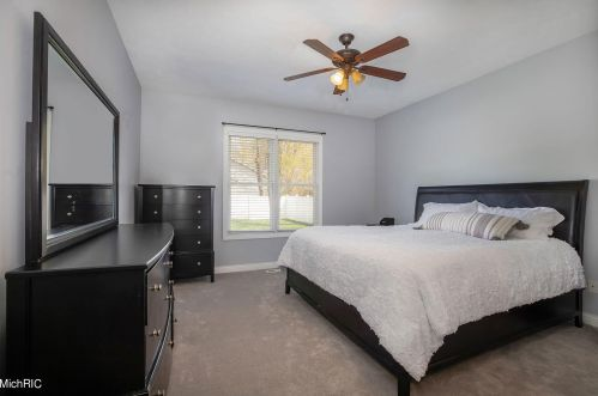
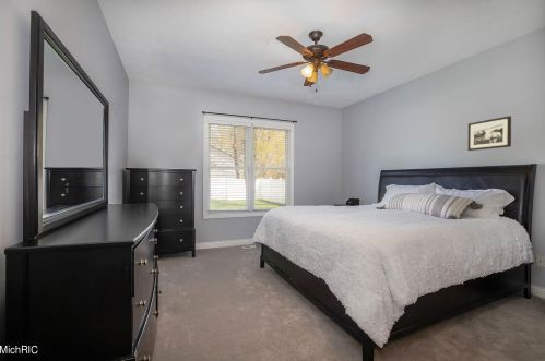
+ picture frame [467,115,512,152]
